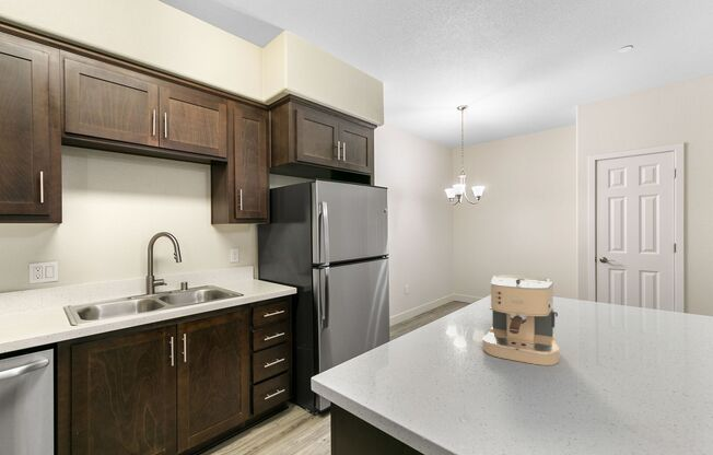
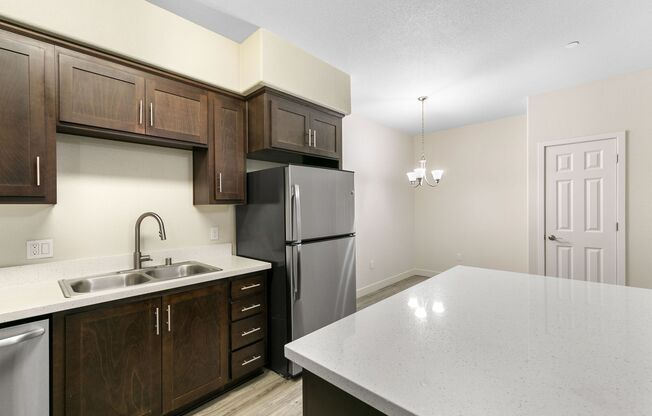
- coffee maker [481,275,562,366]
